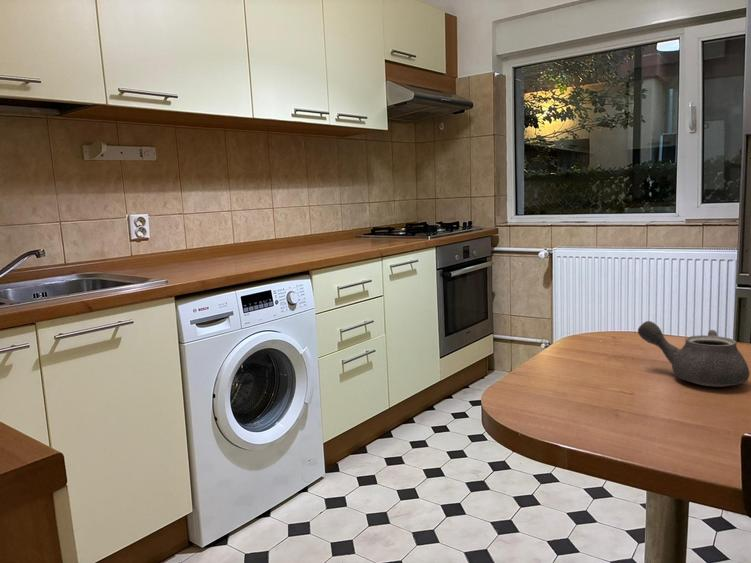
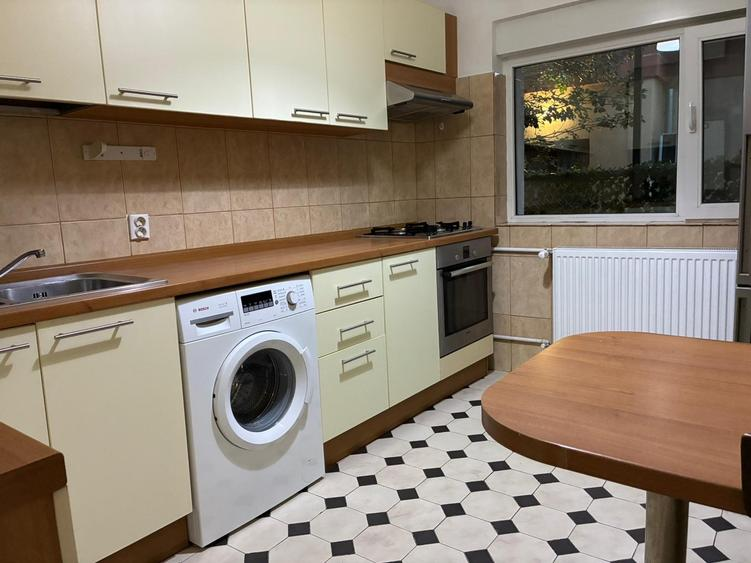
- teapot [637,320,750,387]
